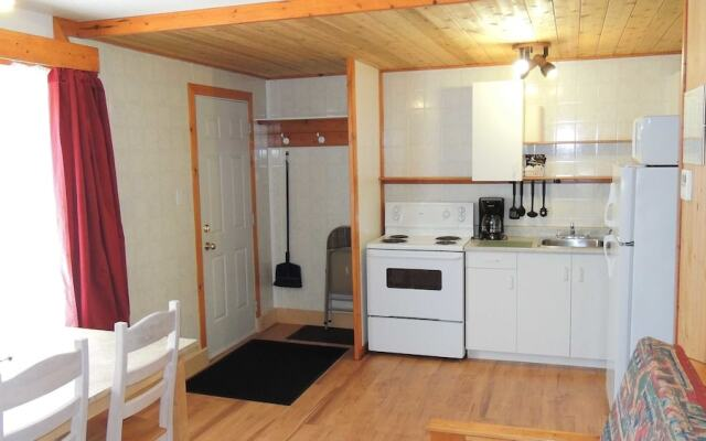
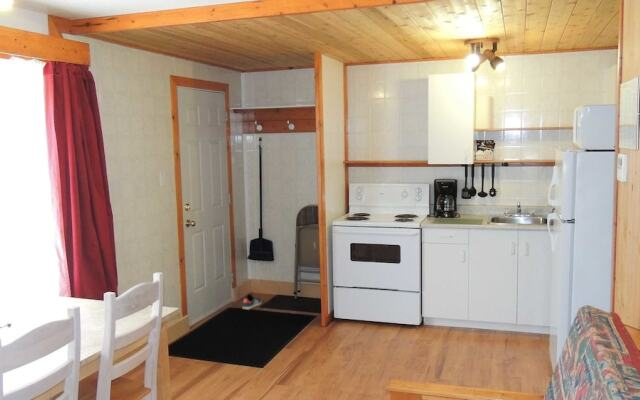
+ sneaker [241,293,263,311]
